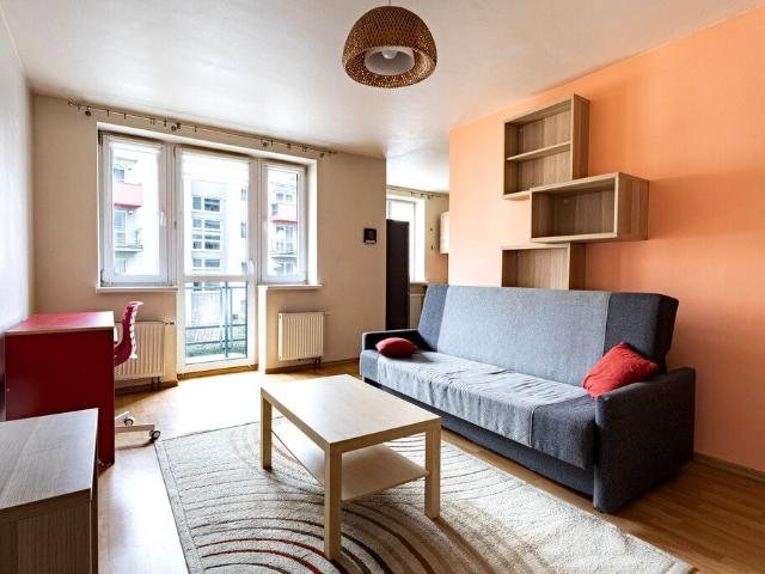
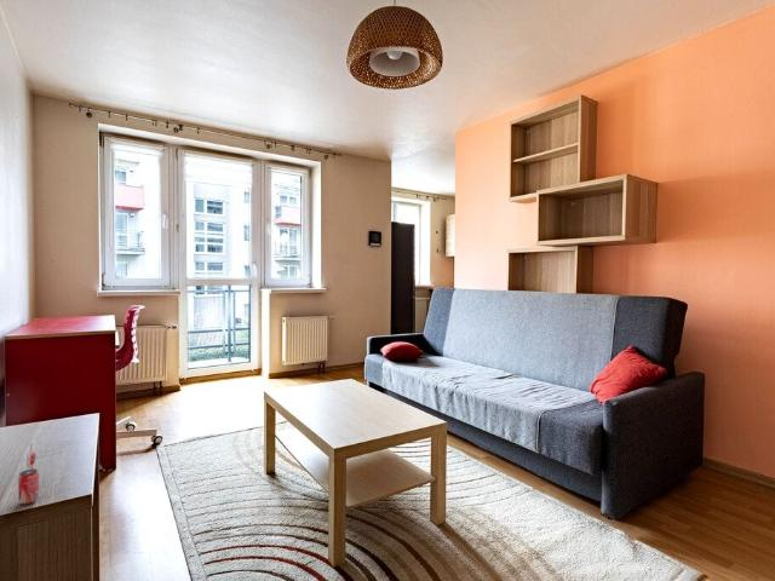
+ beverage can [17,442,40,505]
